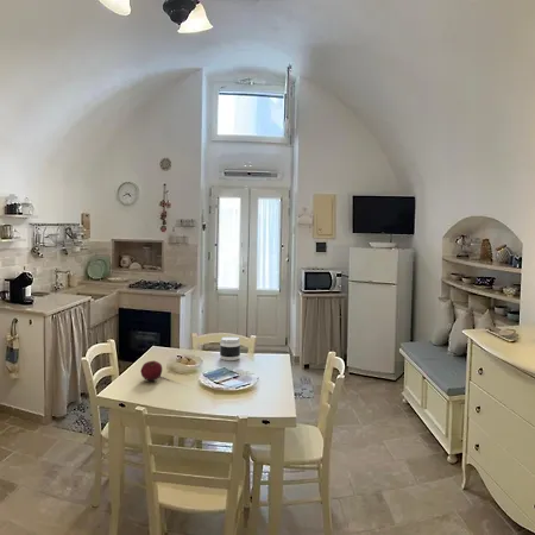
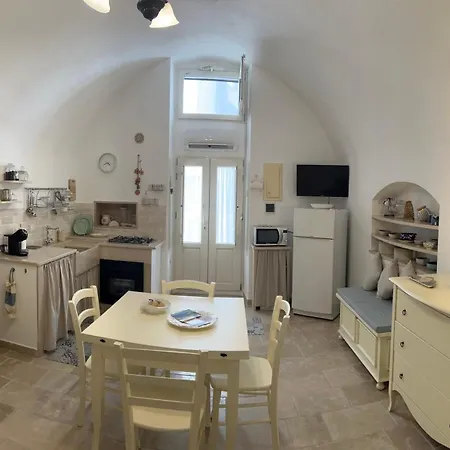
- jar [219,335,241,361]
- fruit [140,360,163,382]
